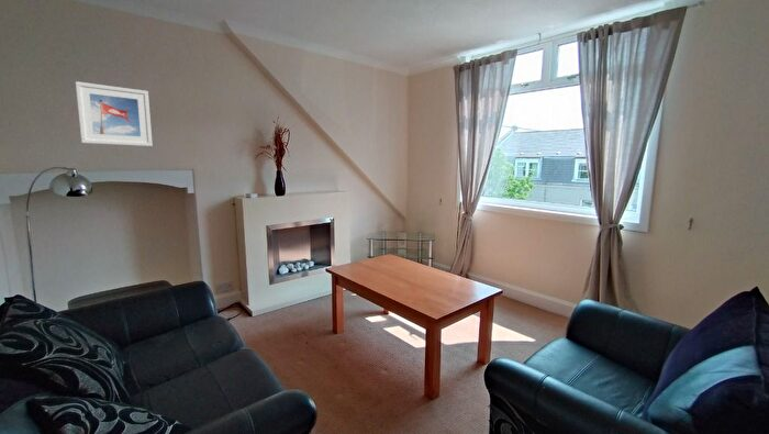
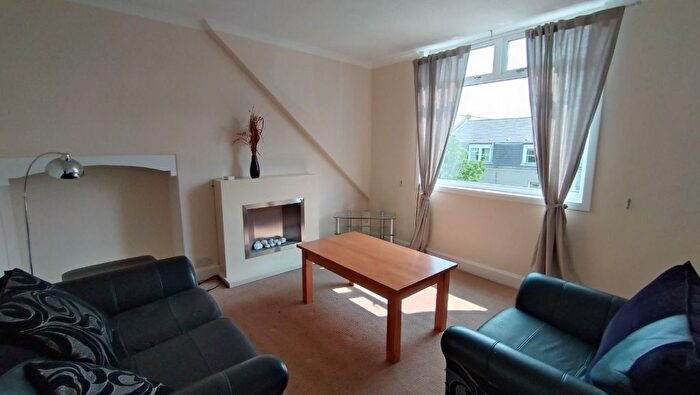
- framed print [75,80,154,147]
